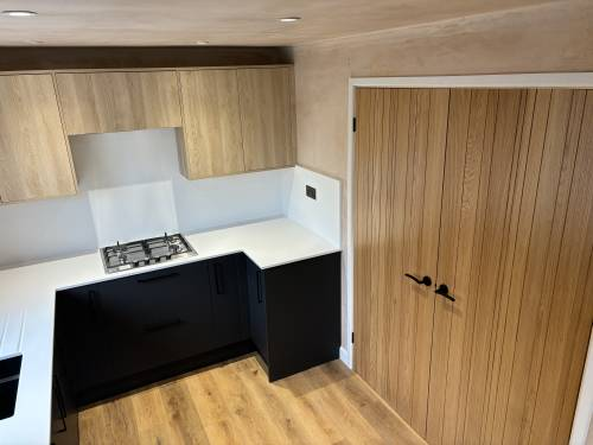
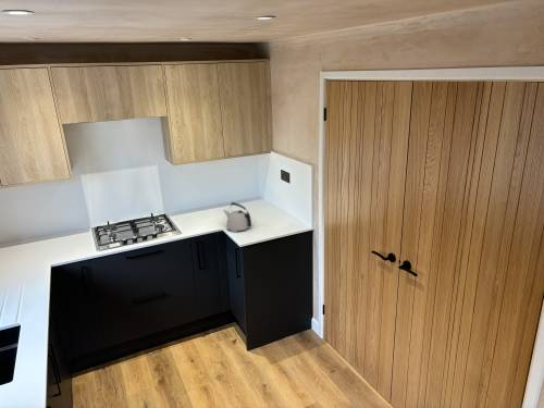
+ kettle [222,201,252,233]
